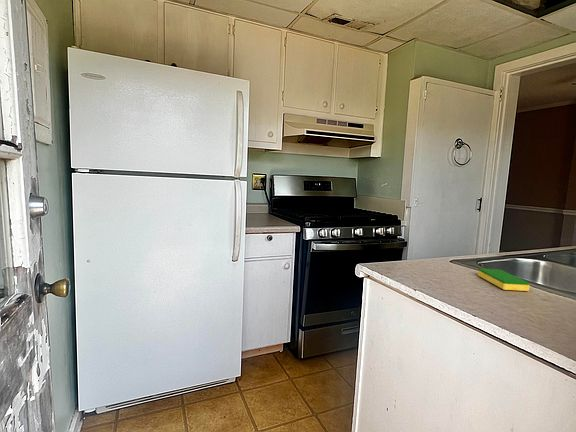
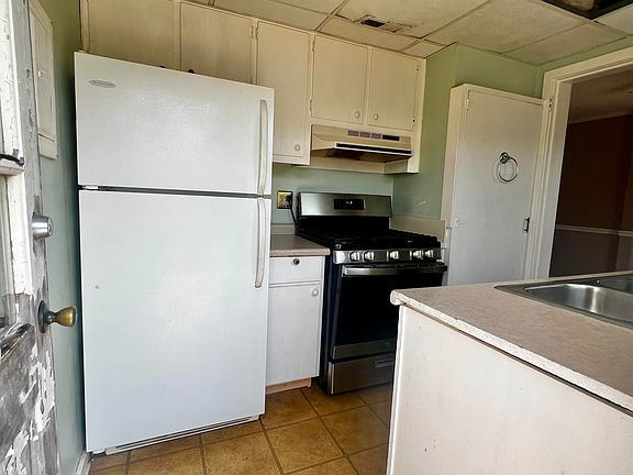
- dish sponge [477,268,531,292]
